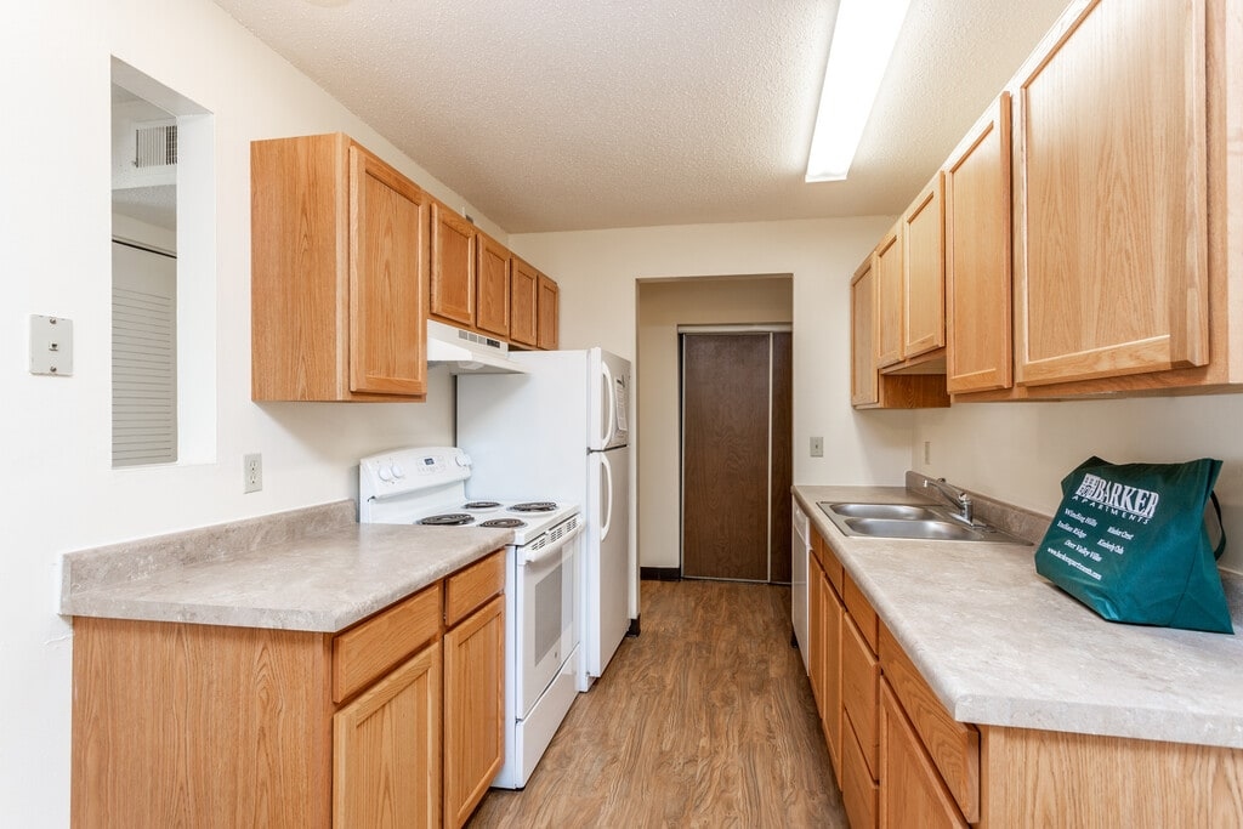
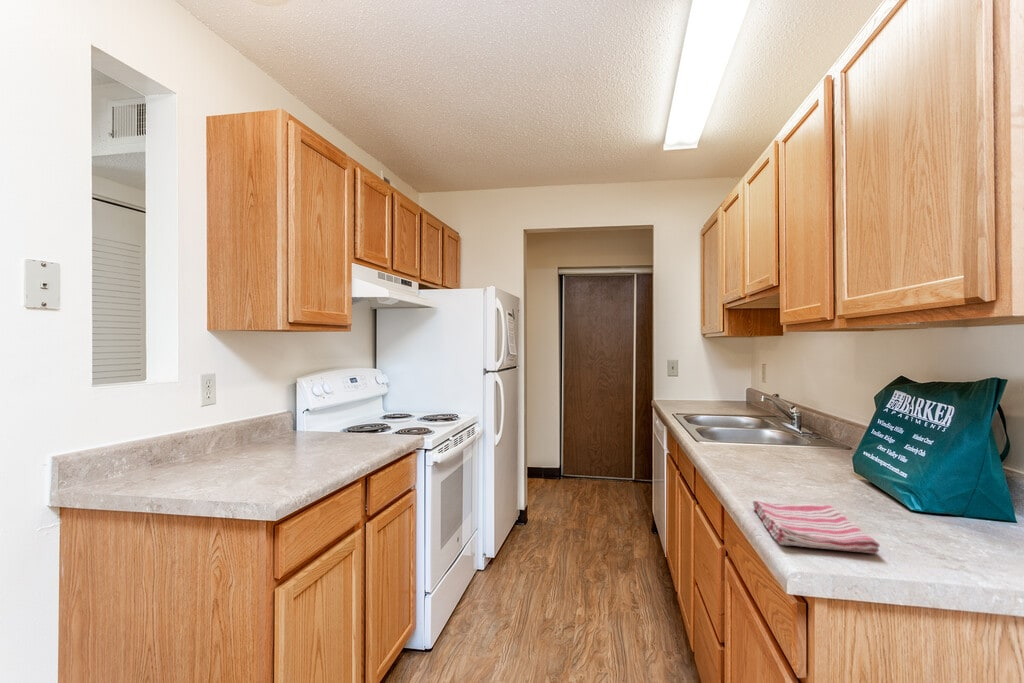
+ dish towel [752,500,881,554]
